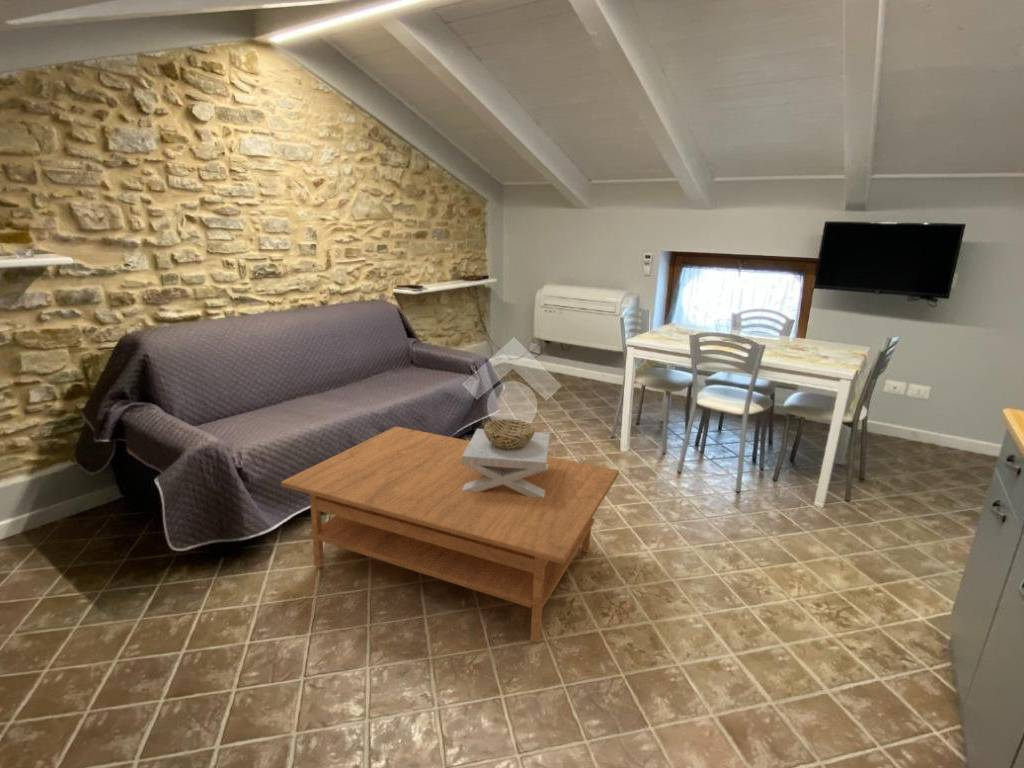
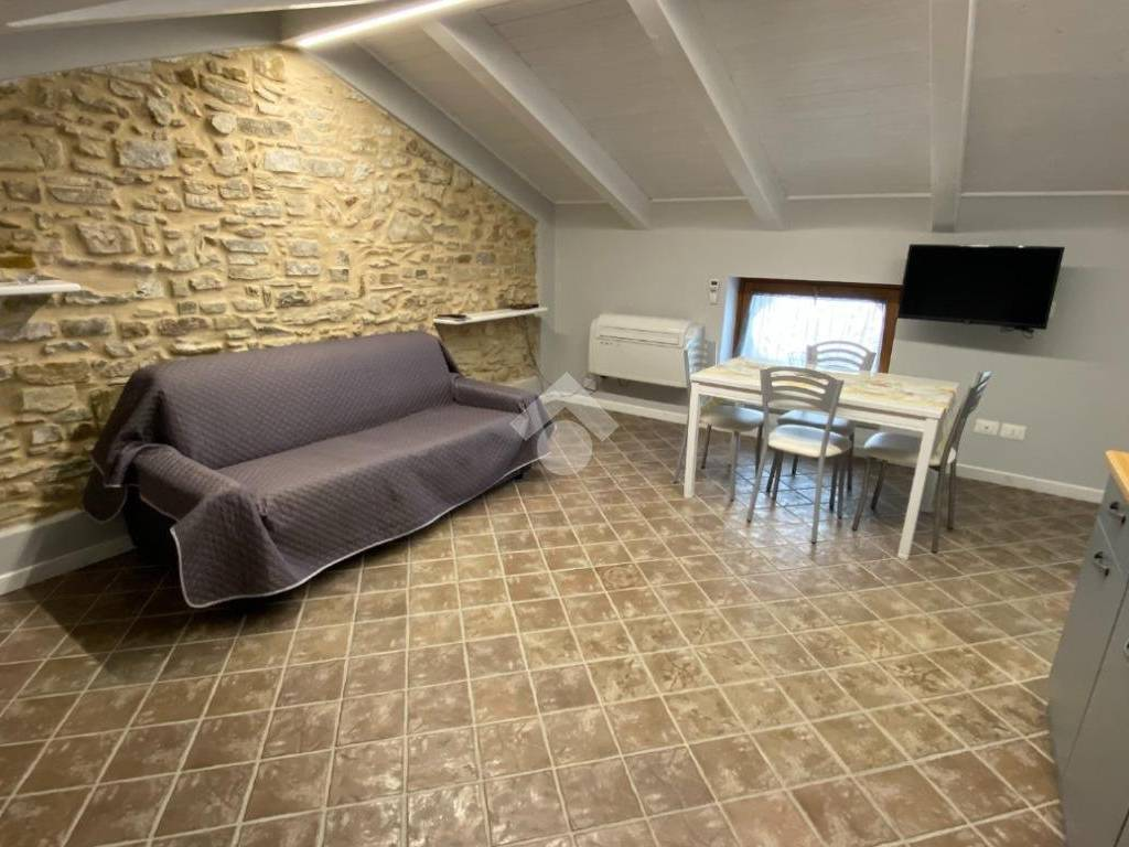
- coffee table [280,425,620,644]
- decorative bowl [462,418,551,498]
